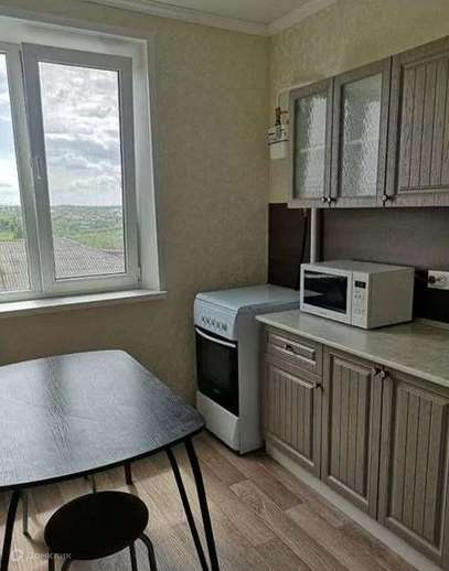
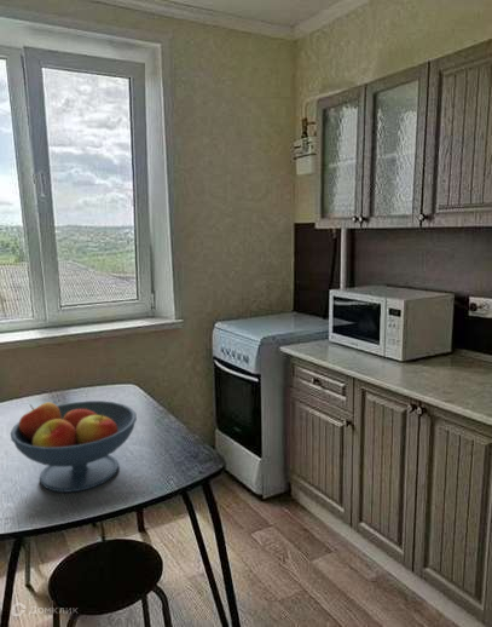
+ fruit bowl [8,399,138,494]
